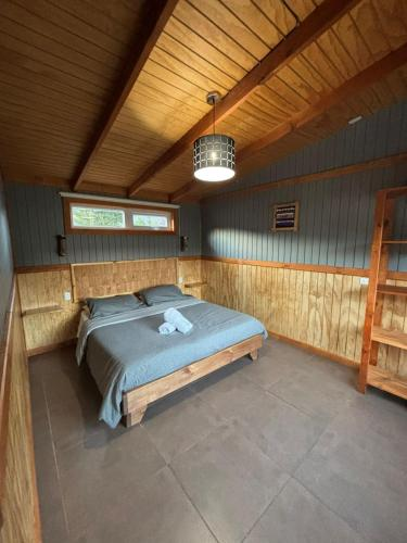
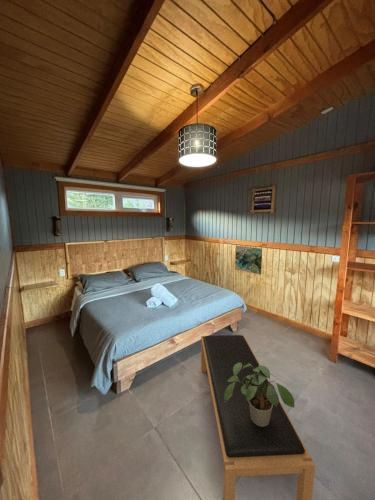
+ wall art [234,245,263,276]
+ potted plant [224,363,295,427]
+ bench [200,334,316,500]
